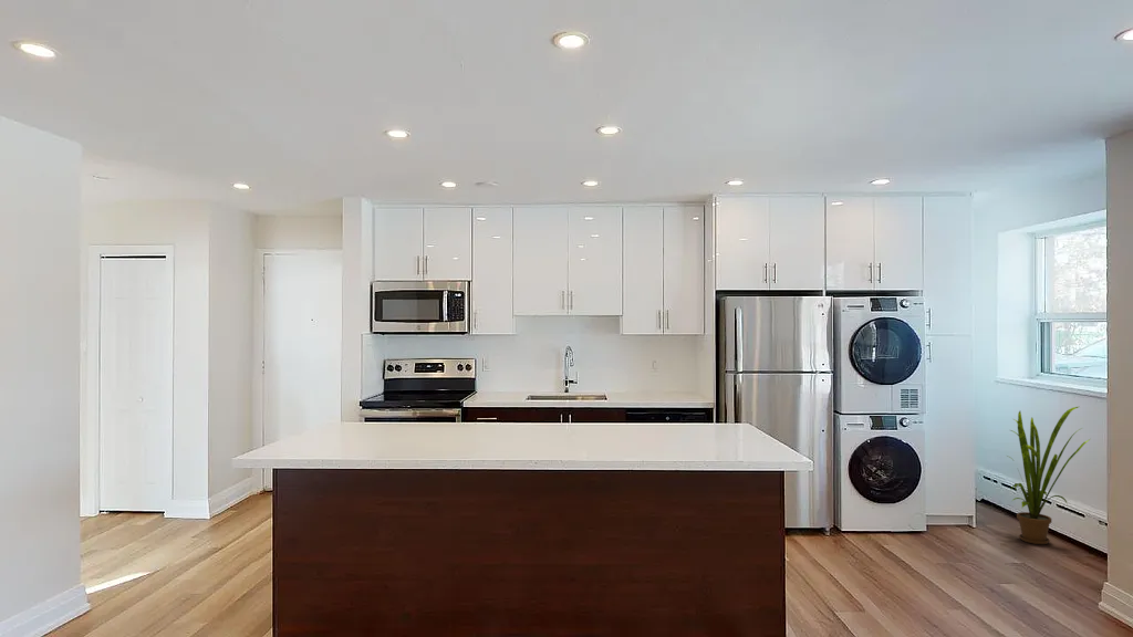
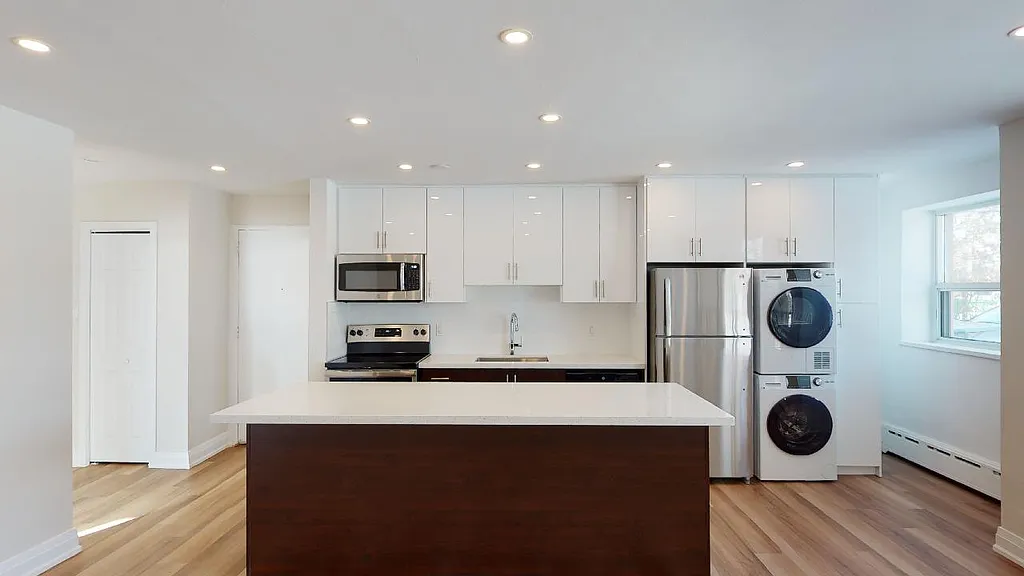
- house plant [1006,406,1091,545]
